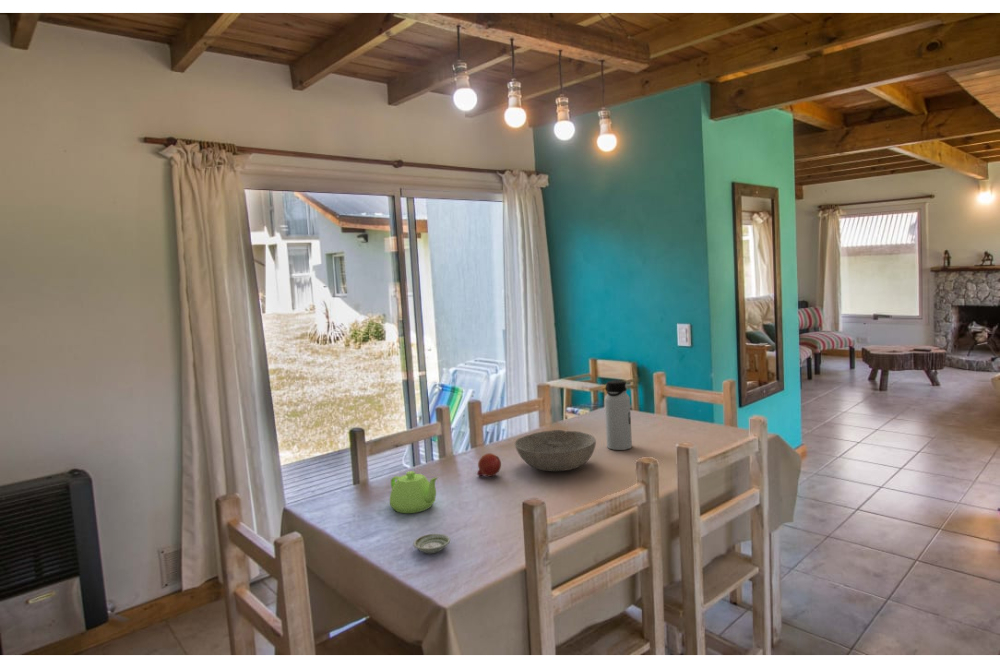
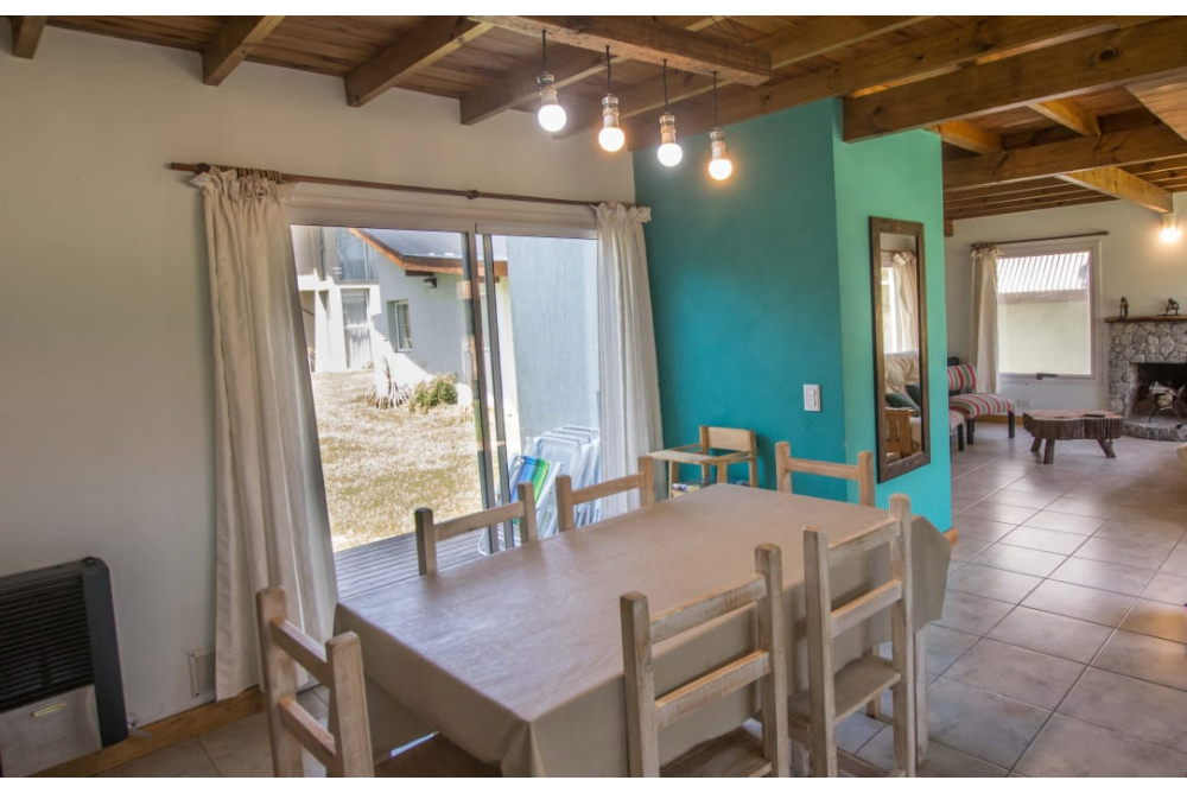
- saucer [412,533,451,554]
- bowl [514,429,597,472]
- fruit [476,452,502,477]
- teapot [389,470,439,514]
- water bottle [604,379,633,451]
